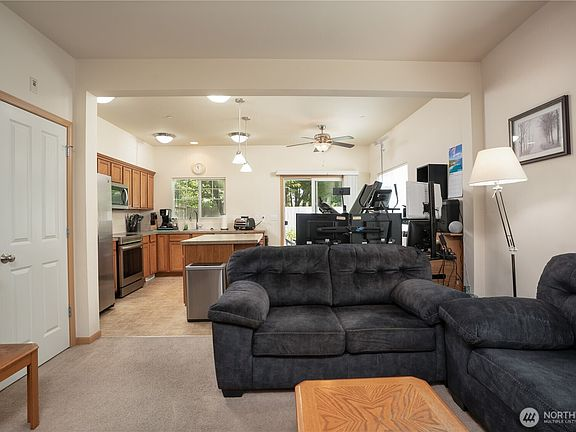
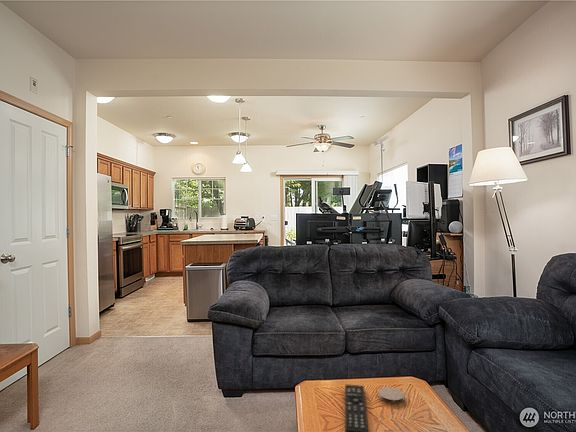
+ remote control [344,384,369,432]
+ coaster [378,386,405,404]
